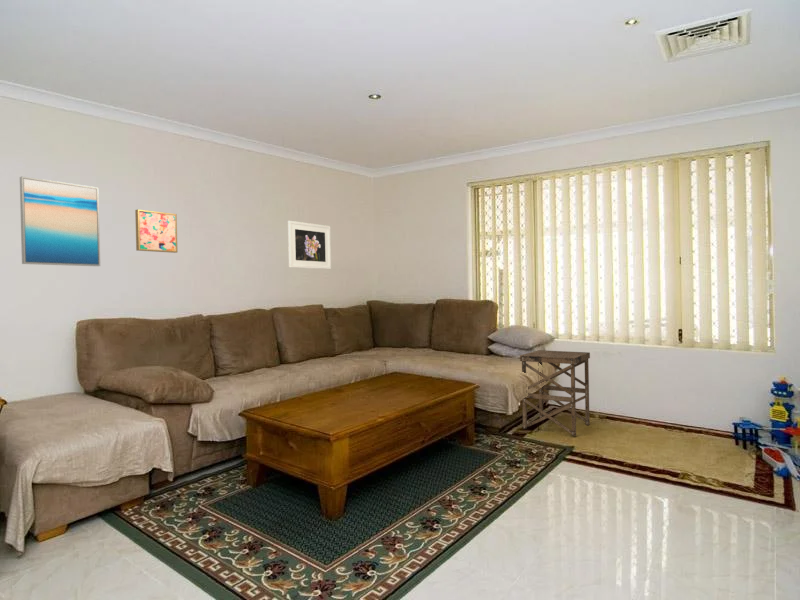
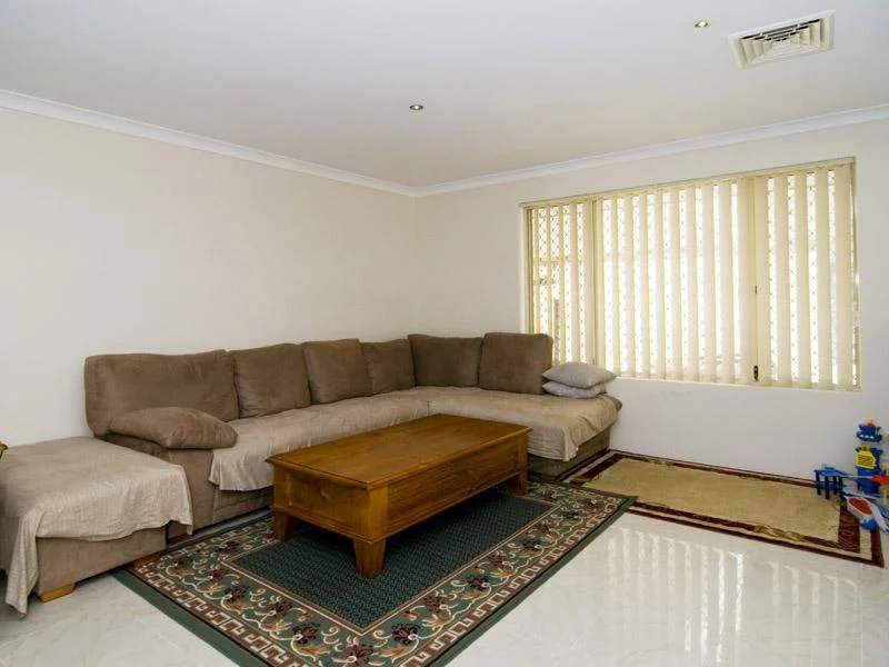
- wall art [19,175,101,267]
- wall art [134,208,178,254]
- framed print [287,220,332,270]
- side table [519,349,591,437]
